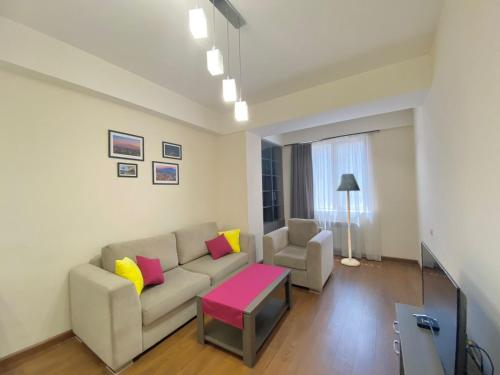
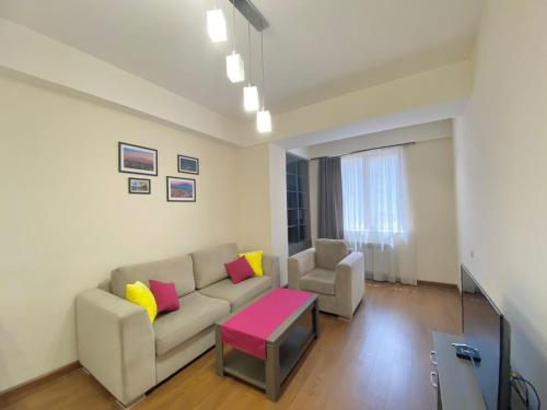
- floor lamp [336,173,361,267]
